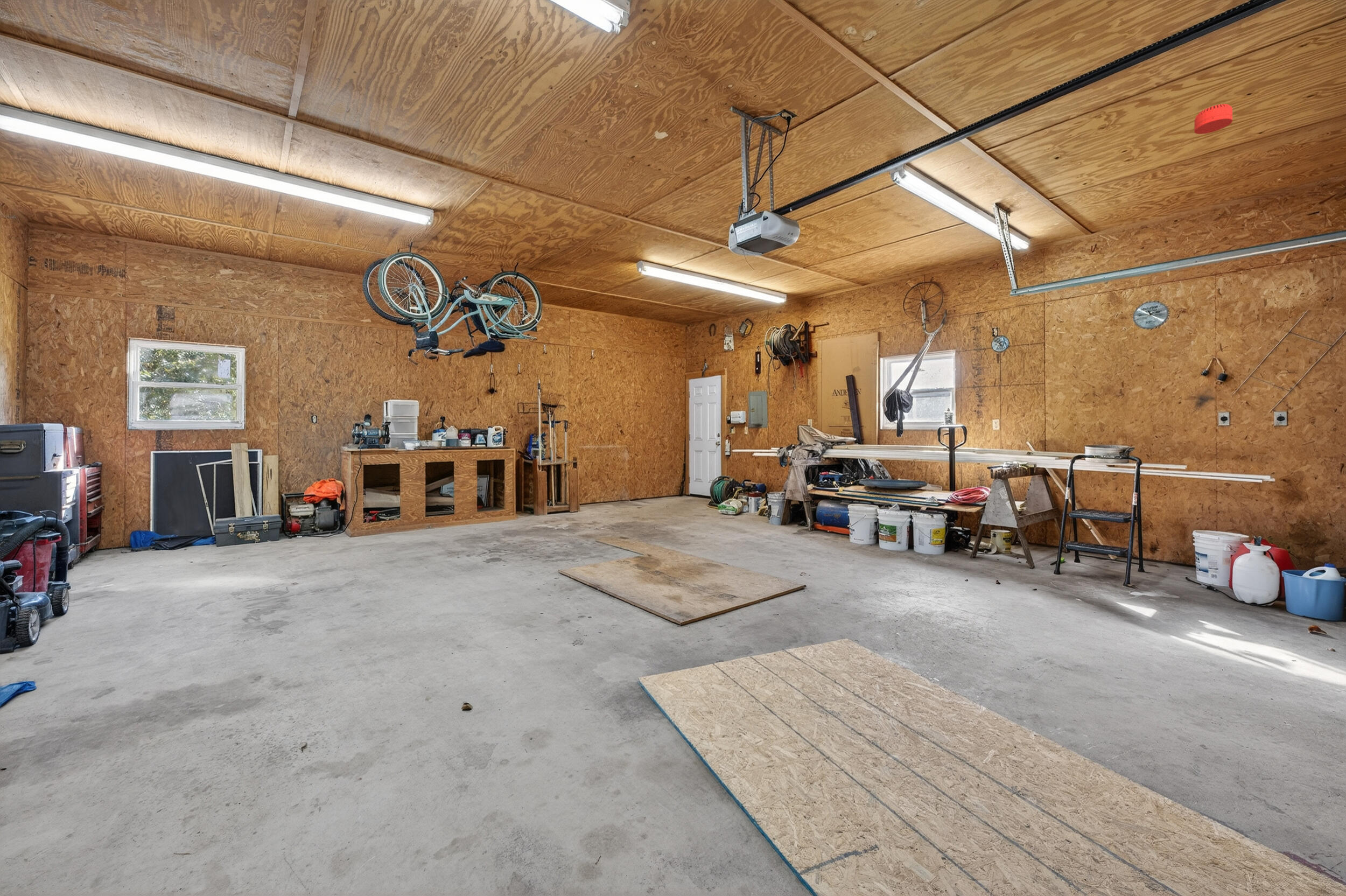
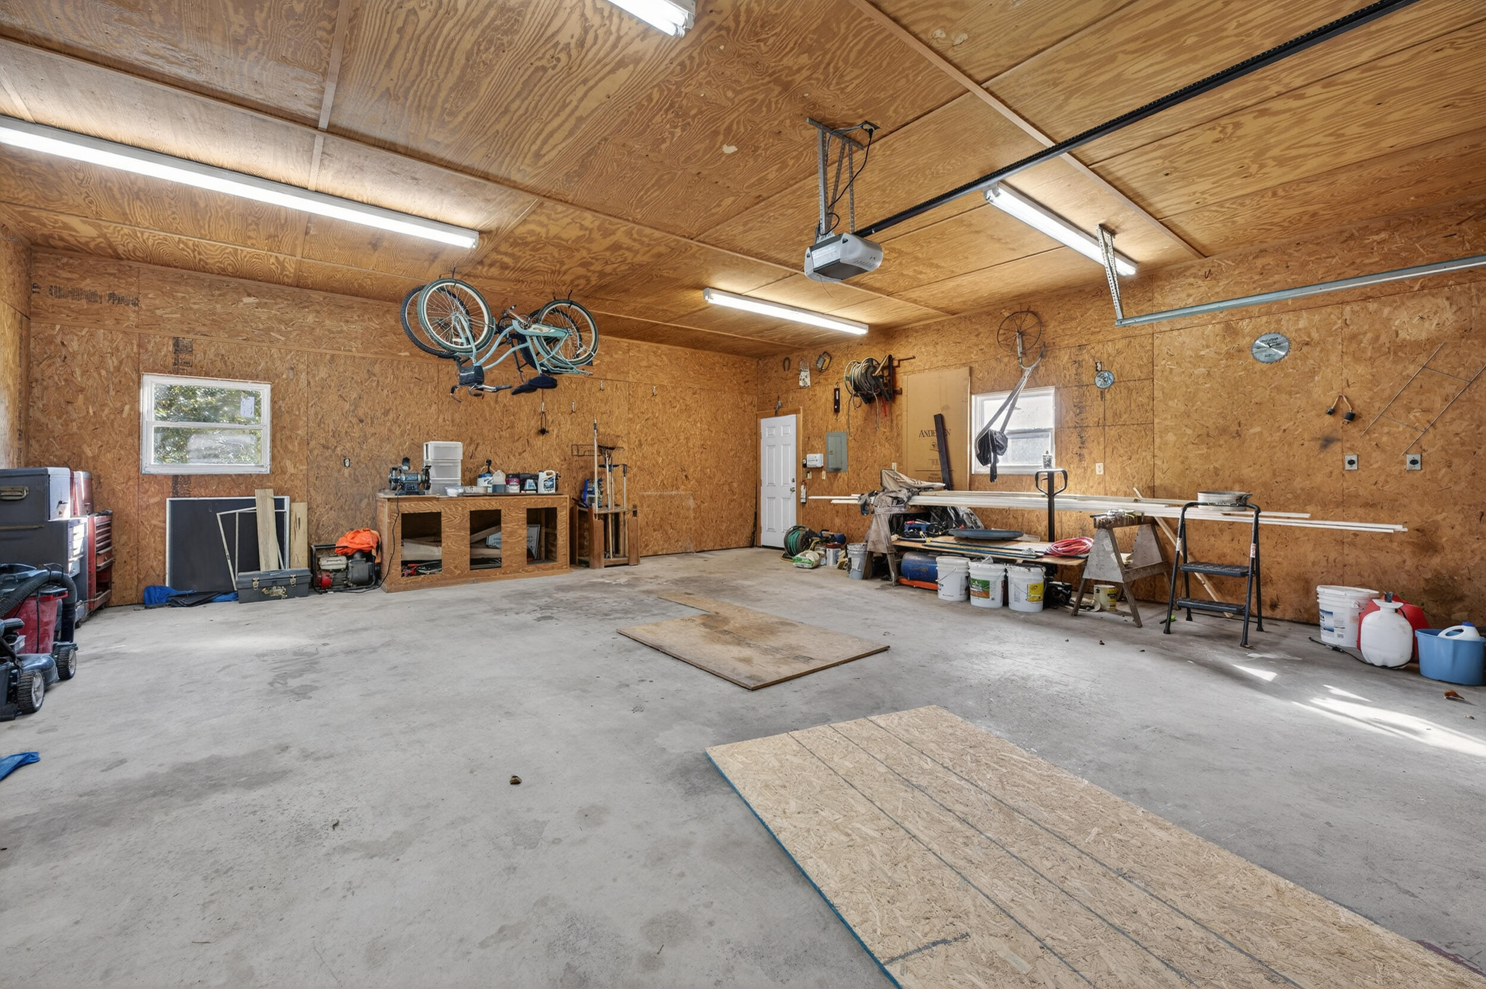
- smoke detector [1194,103,1233,135]
